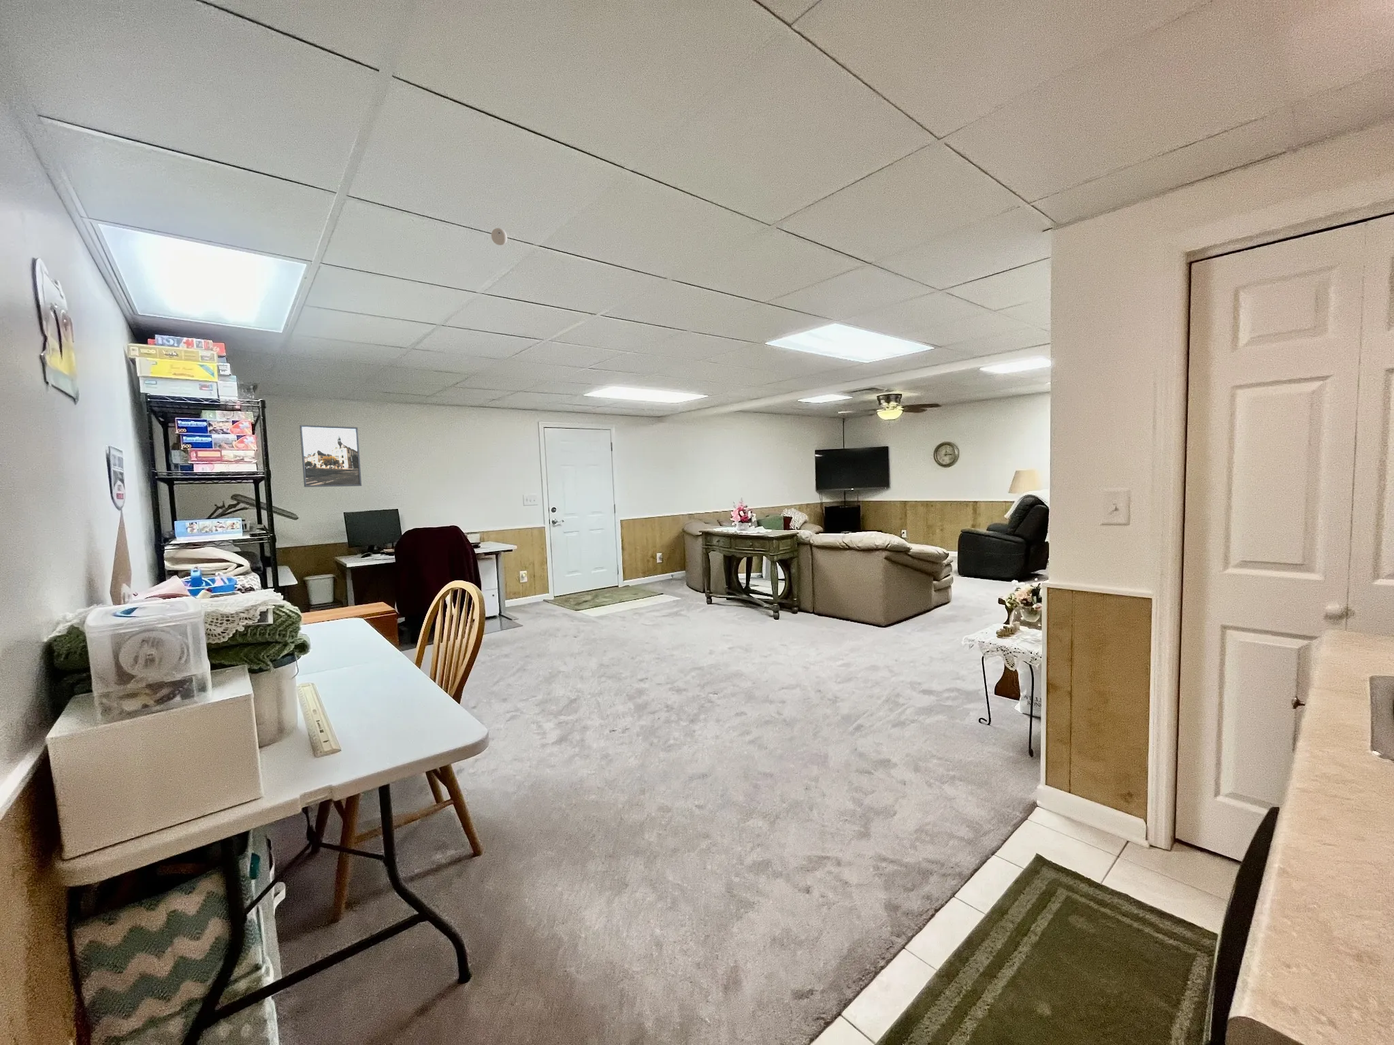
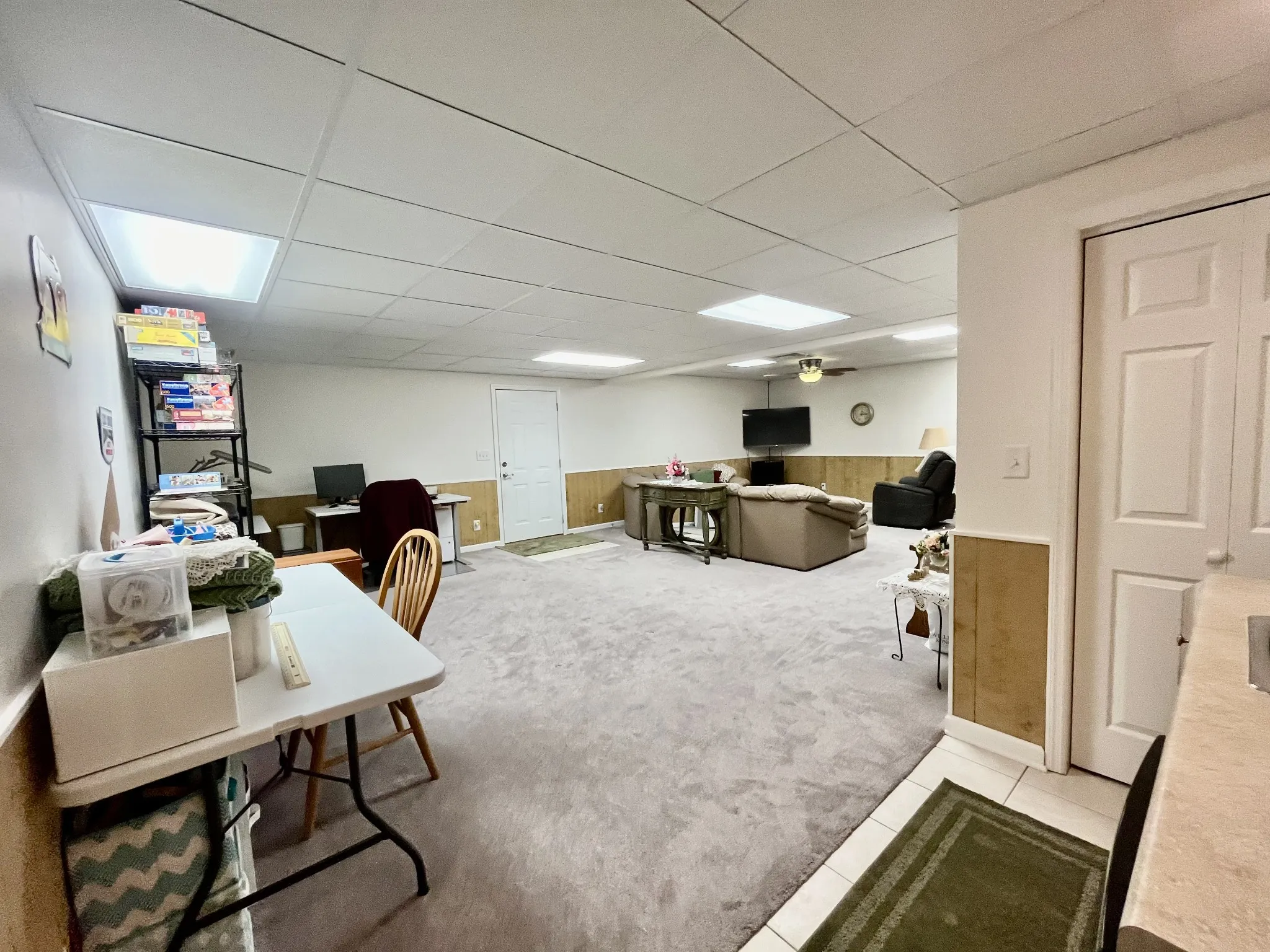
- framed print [299,425,362,487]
- eyeball [491,227,508,246]
